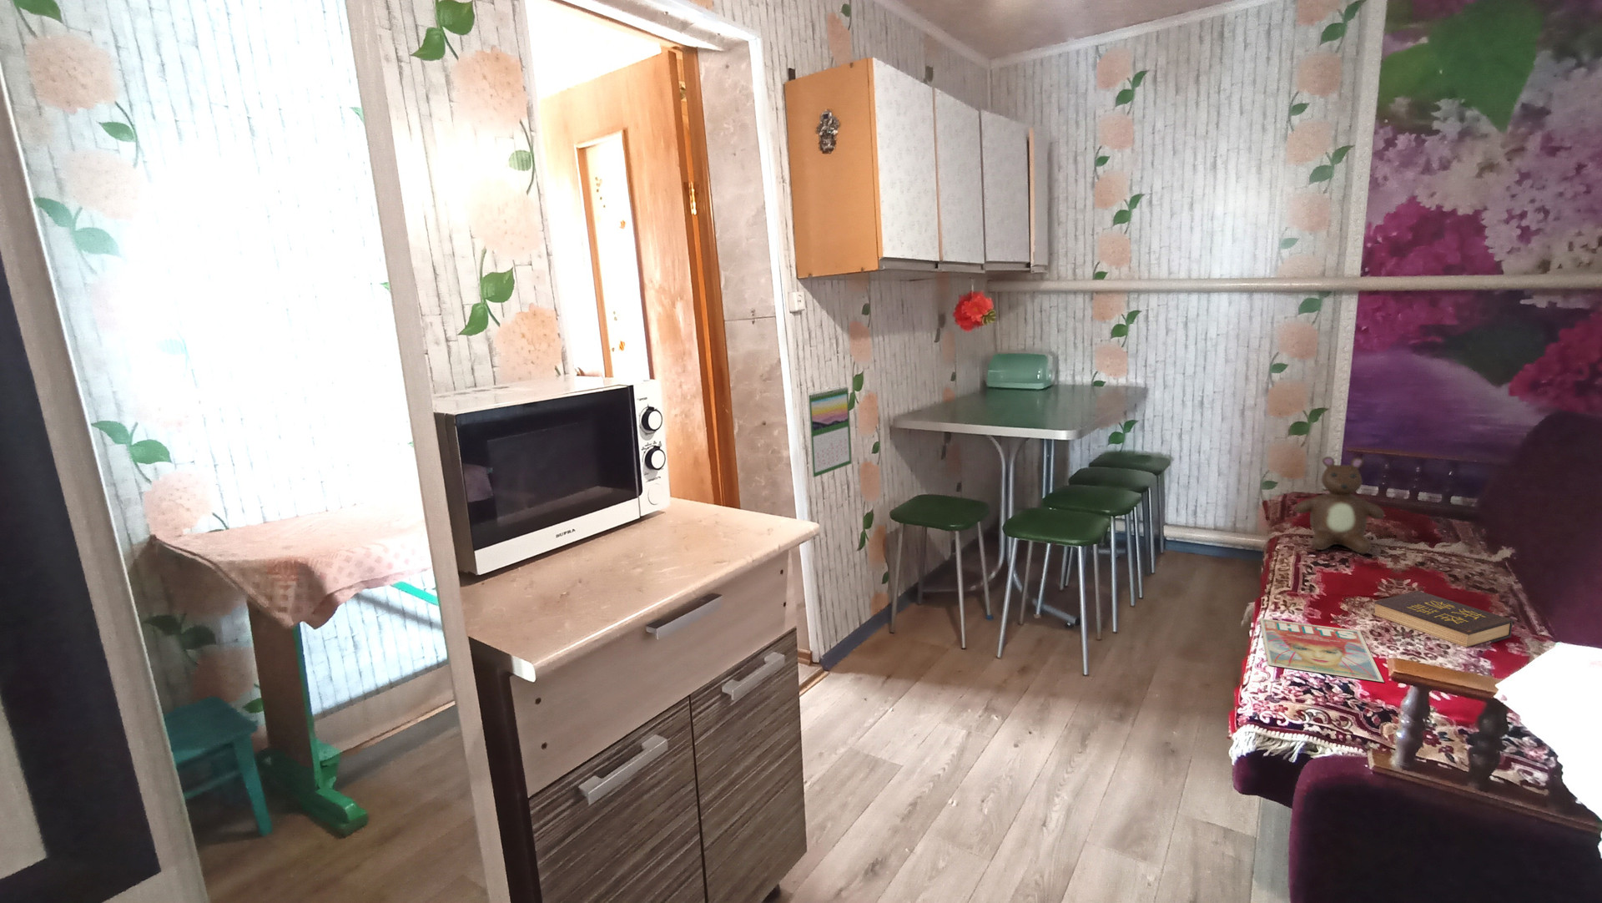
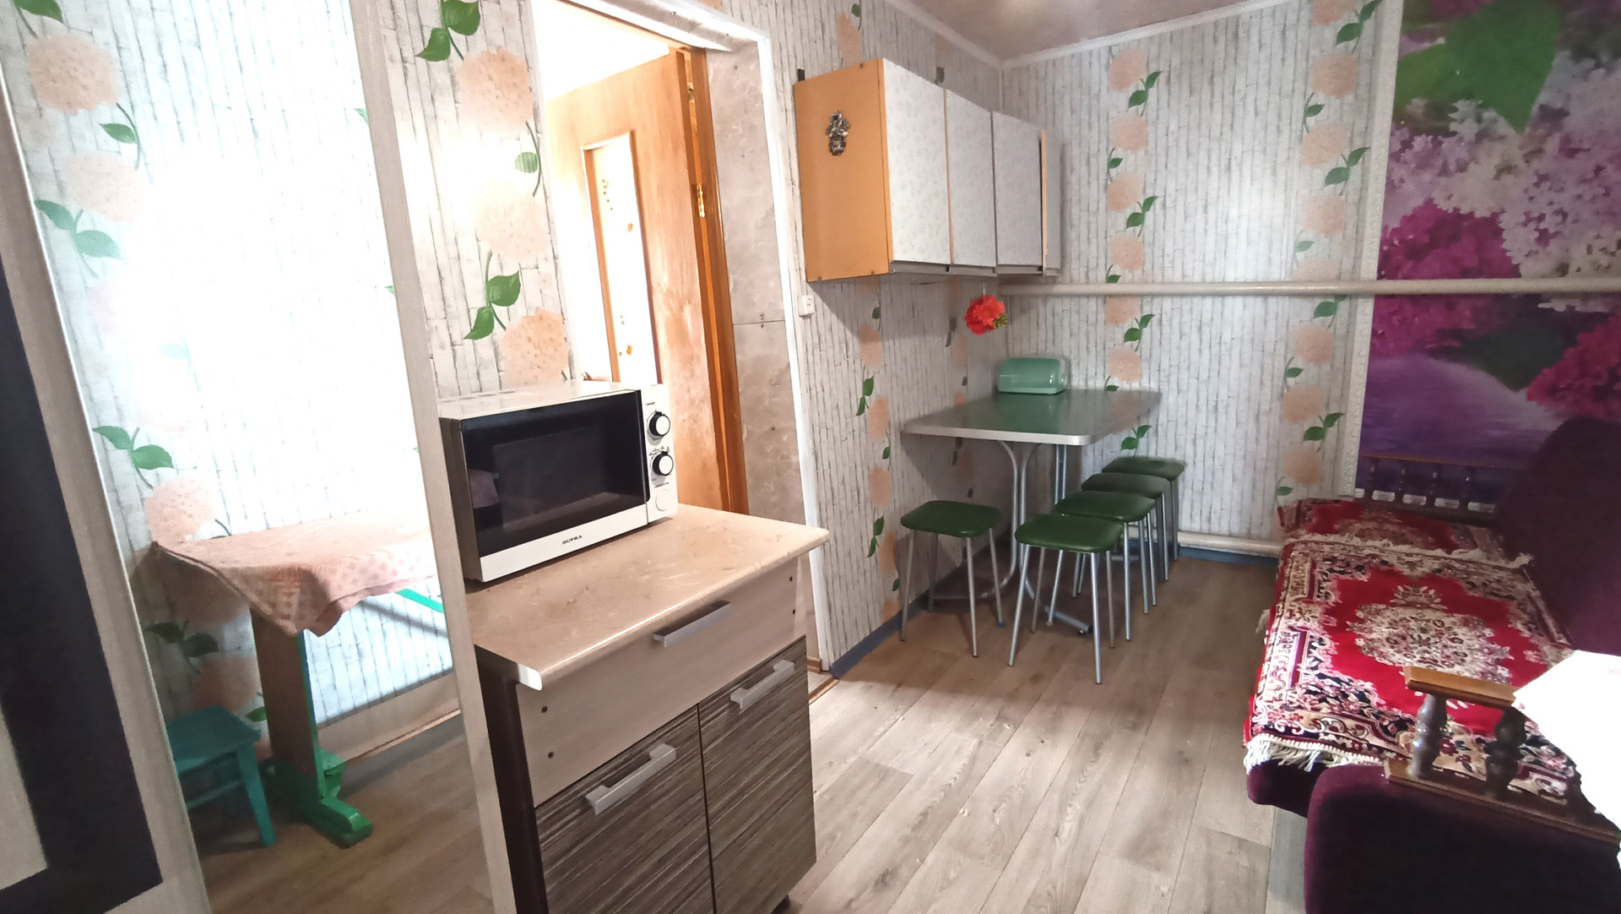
- calendar [807,384,853,478]
- hardback book [1373,590,1514,649]
- teddy bear [1294,455,1385,555]
- magazine [1259,617,1385,683]
